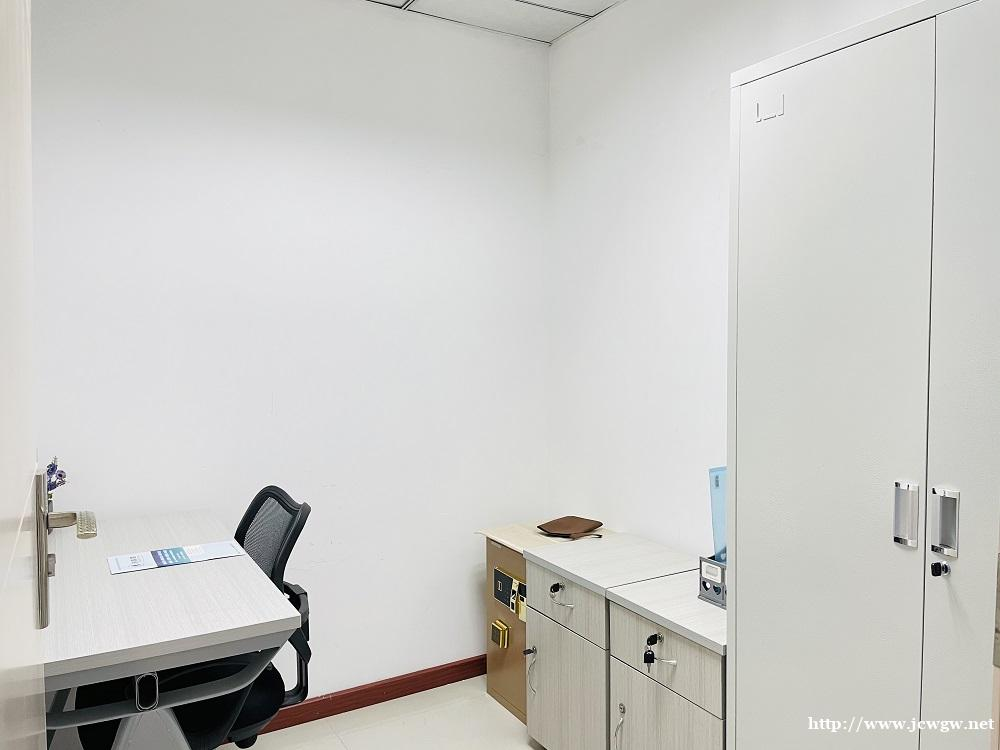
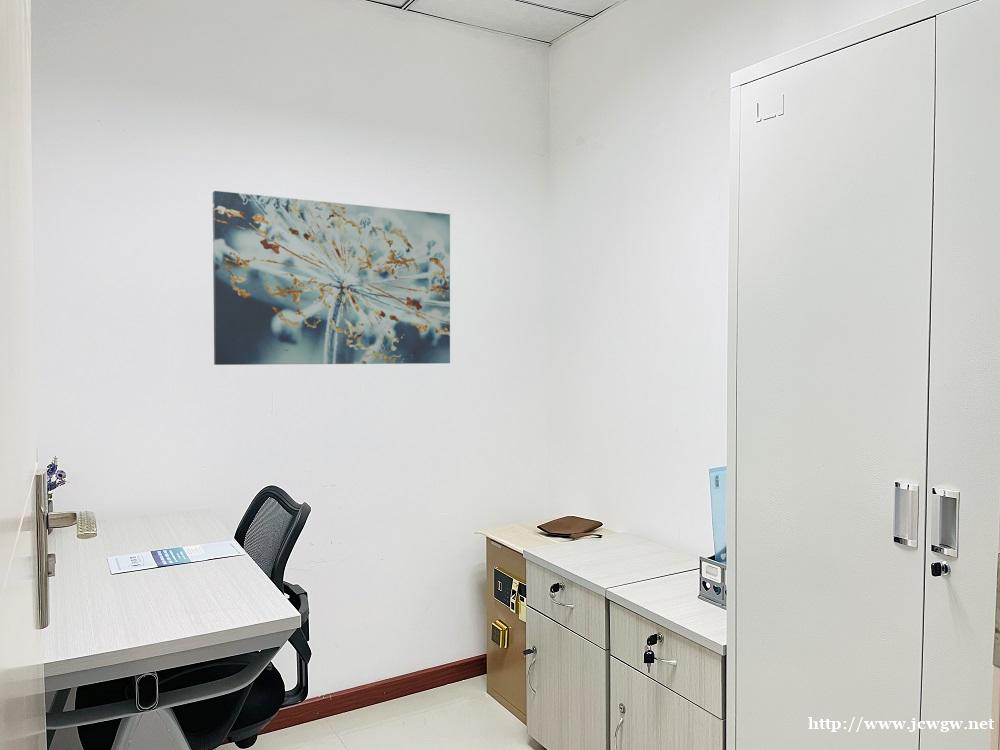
+ wall art [212,190,451,366]
